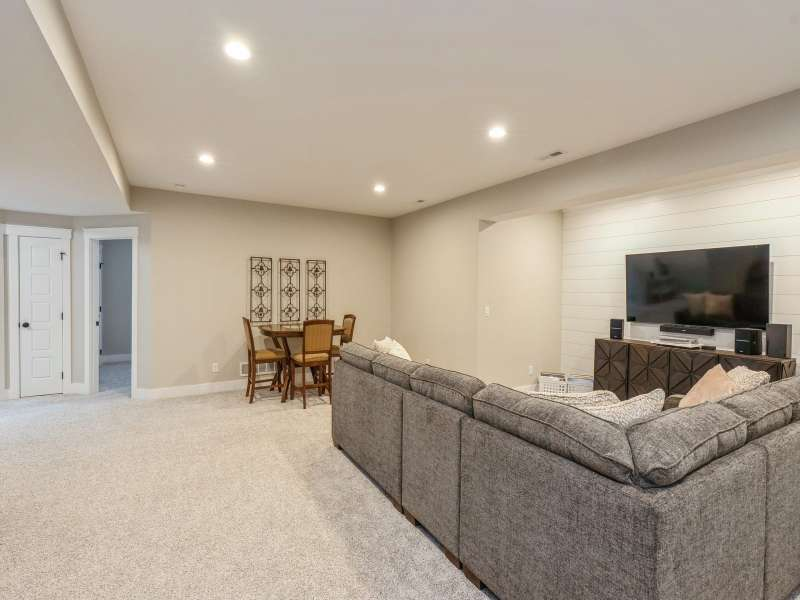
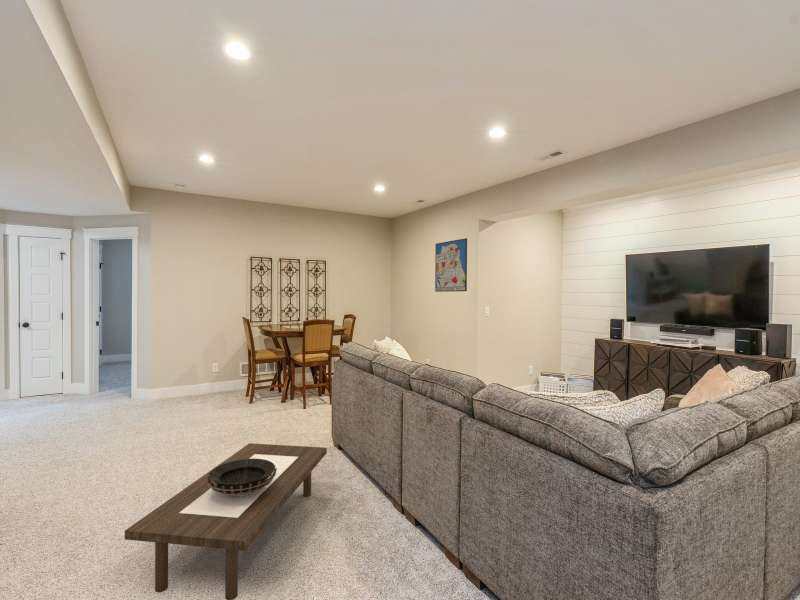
+ coffee table [124,442,328,600]
+ decorative bowl [207,459,277,496]
+ wall art [434,237,468,293]
